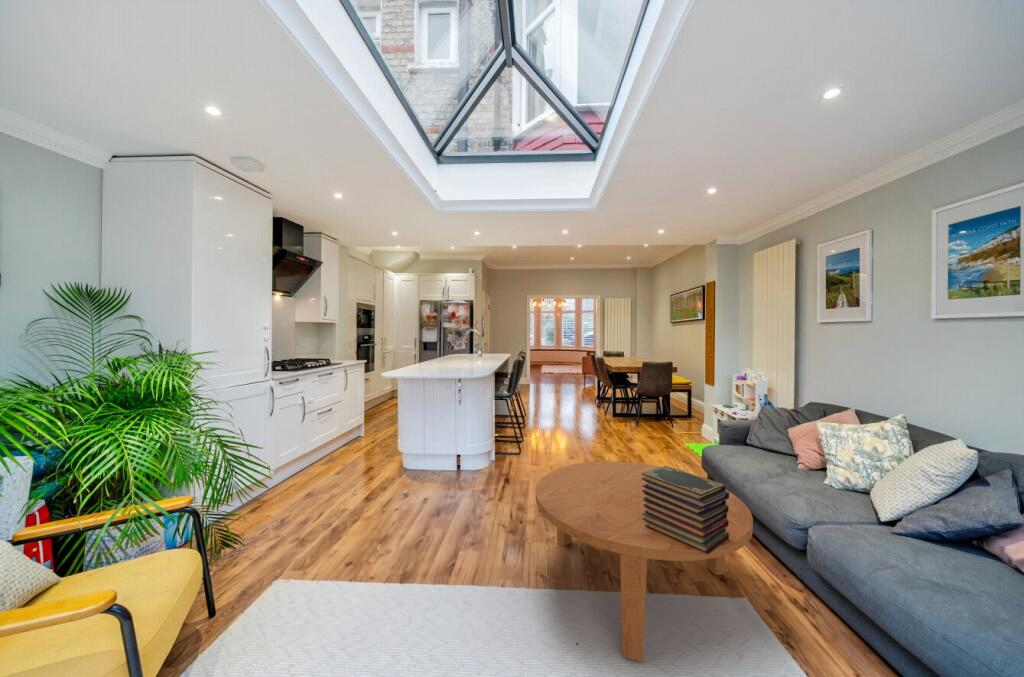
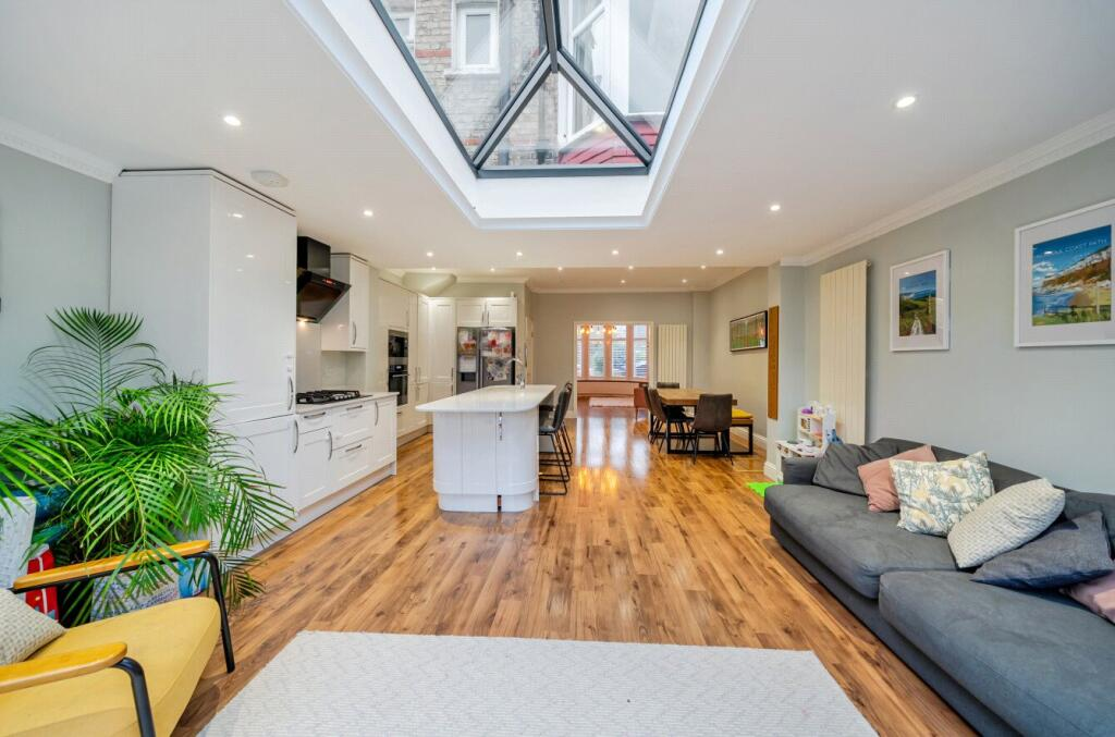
- book stack [642,465,730,554]
- coffee table [535,460,754,663]
